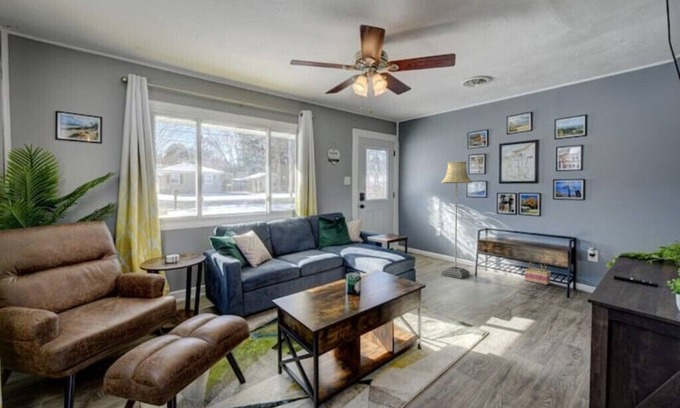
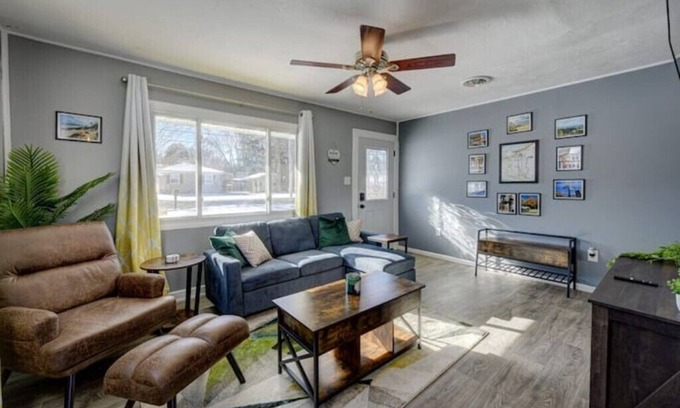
- floor lamp [440,161,473,279]
- basket [524,262,552,286]
